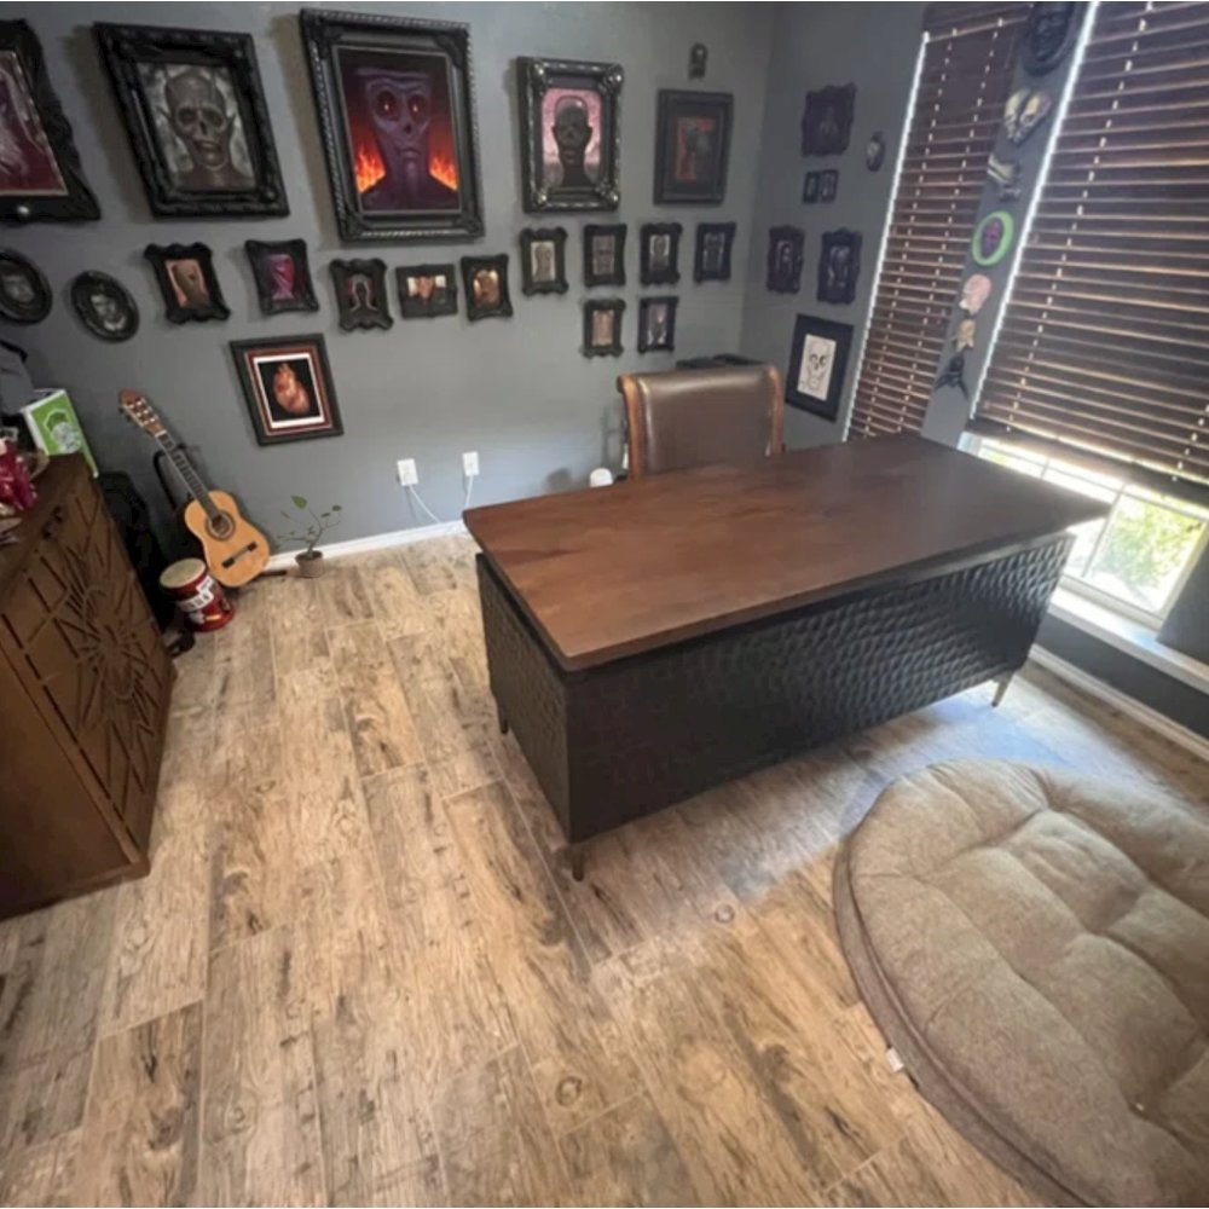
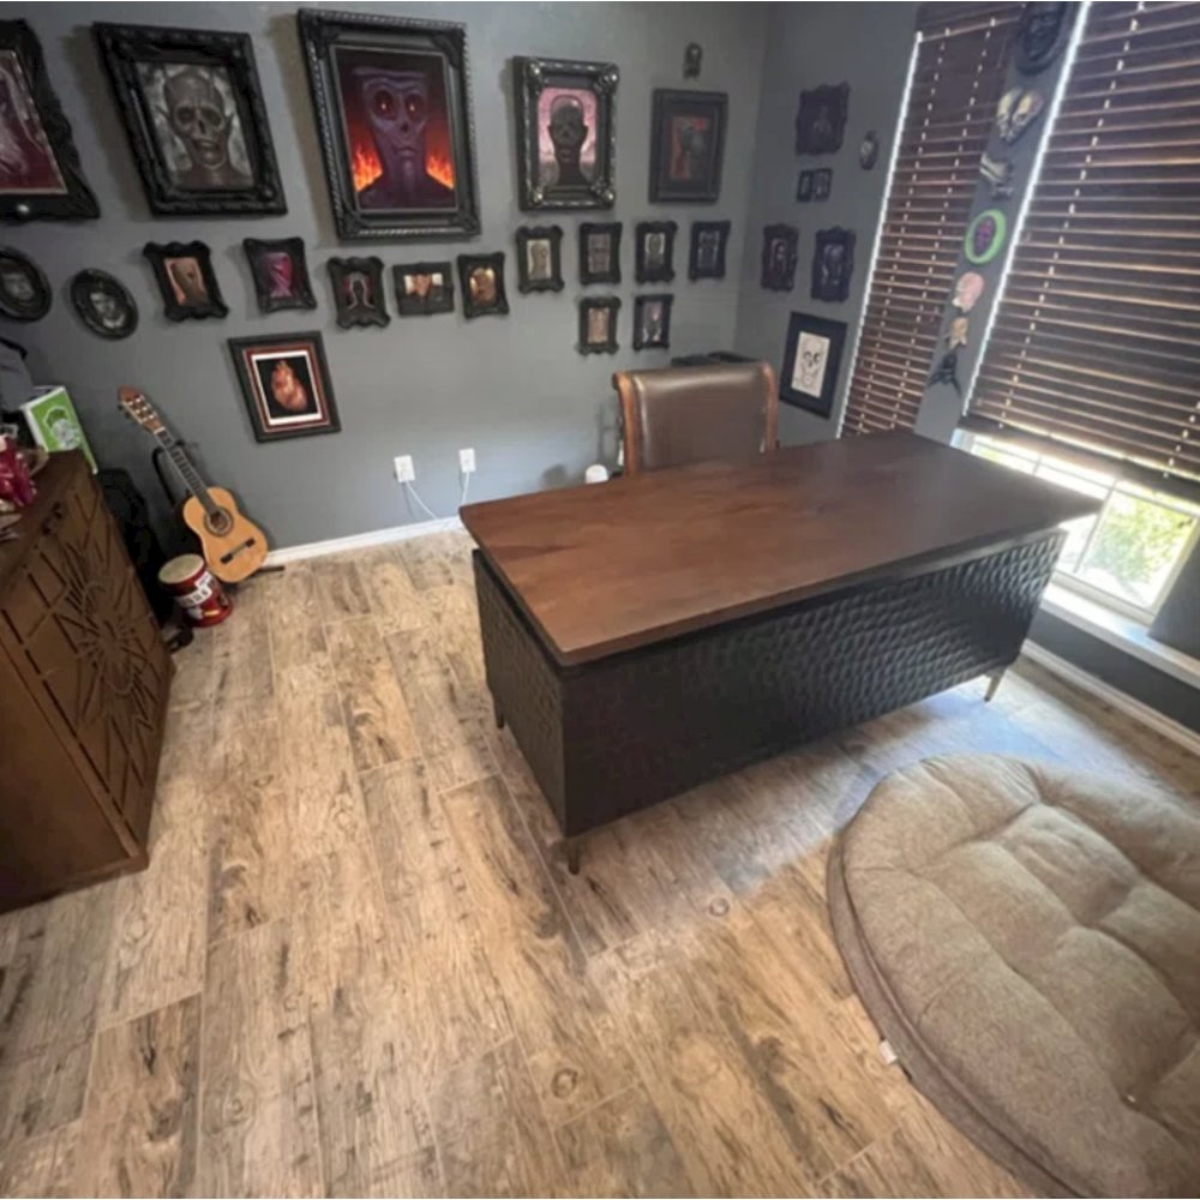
- potted plant [270,493,343,579]
